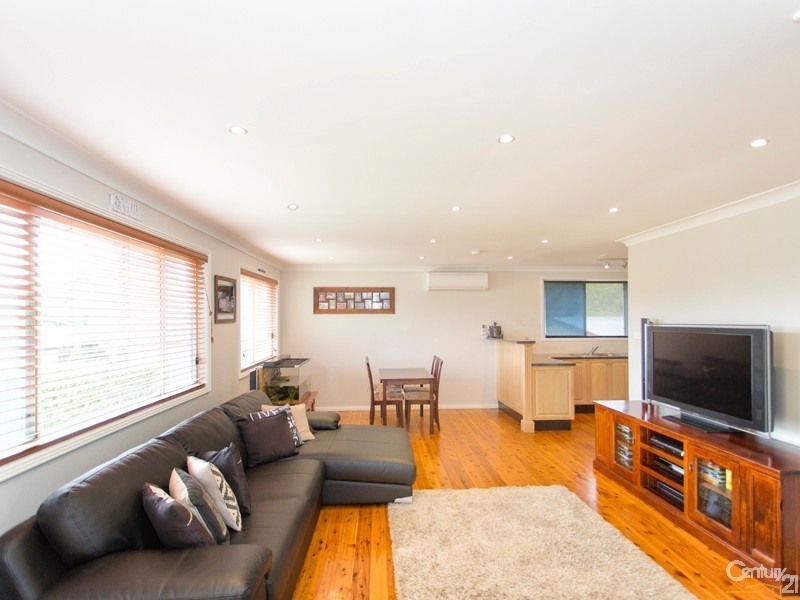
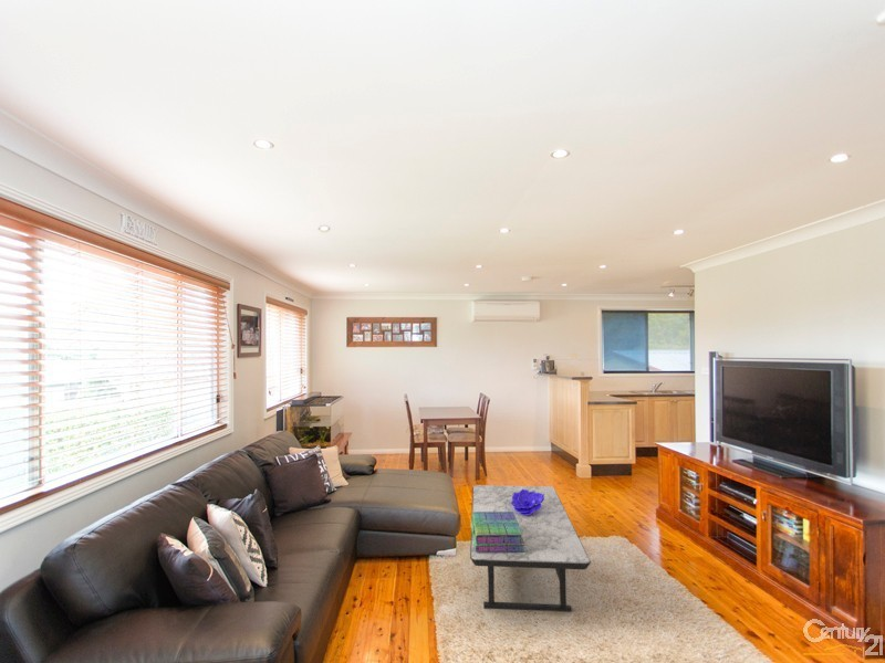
+ coffee table [469,484,592,613]
+ decorative bowl [511,488,544,515]
+ stack of books [469,512,524,552]
